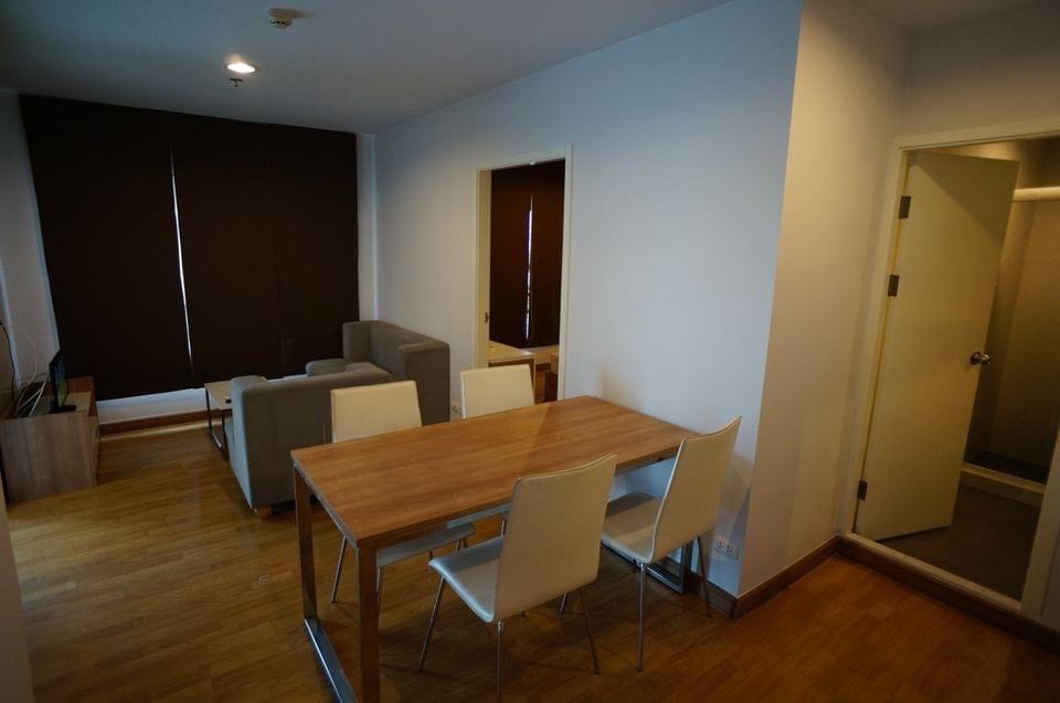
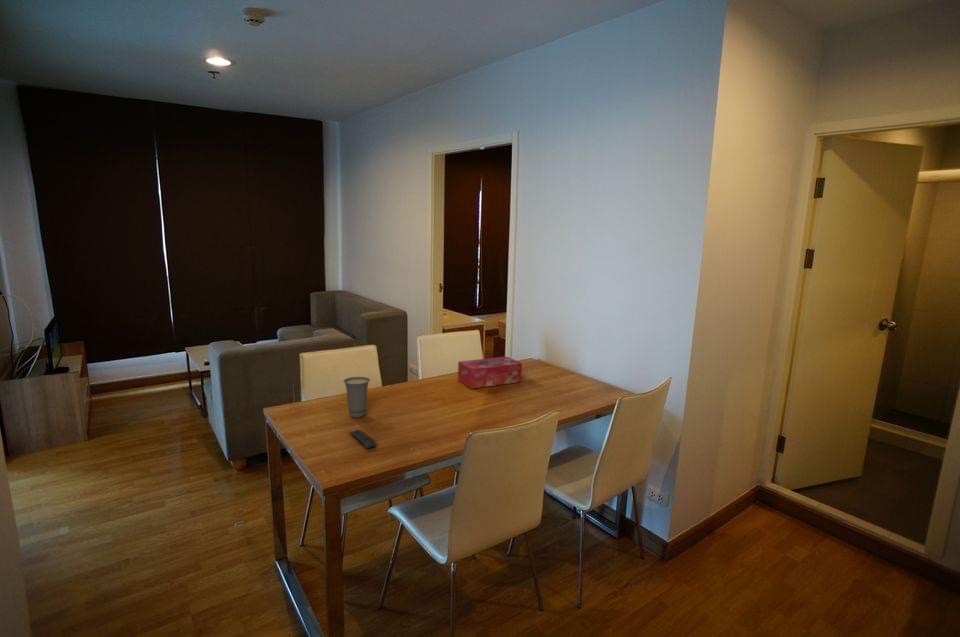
+ remote control [348,429,378,449]
+ tissue box [457,356,523,390]
+ cup [342,376,371,419]
